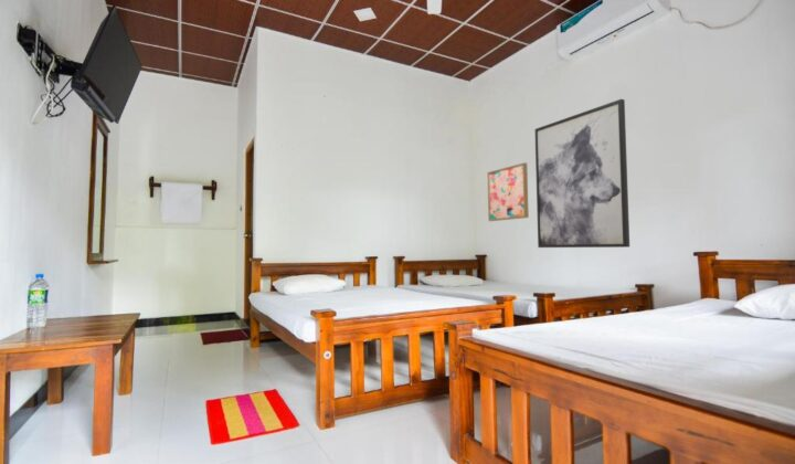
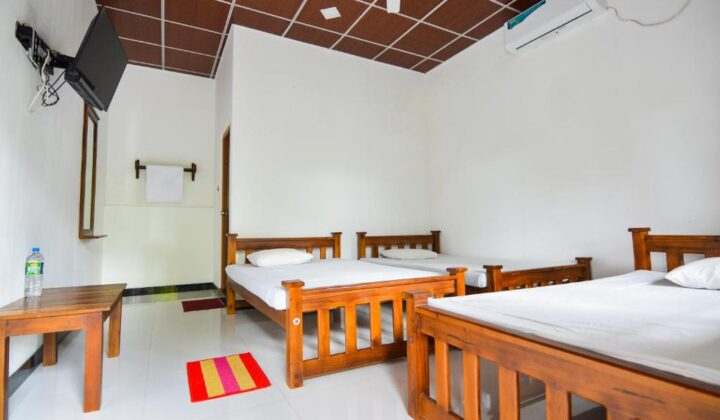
- wall art [533,98,630,249]
- wall art [487,161,530,222]
